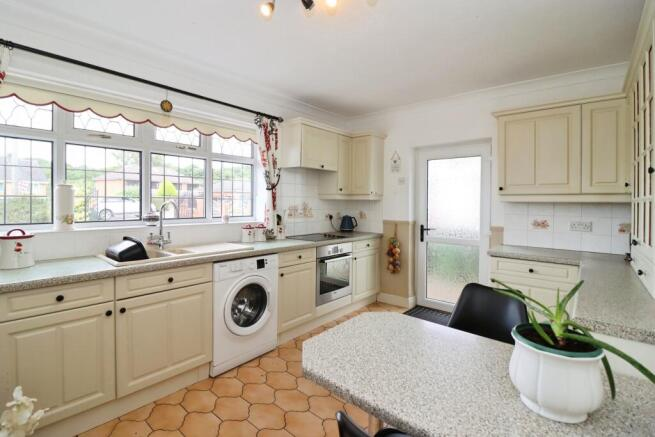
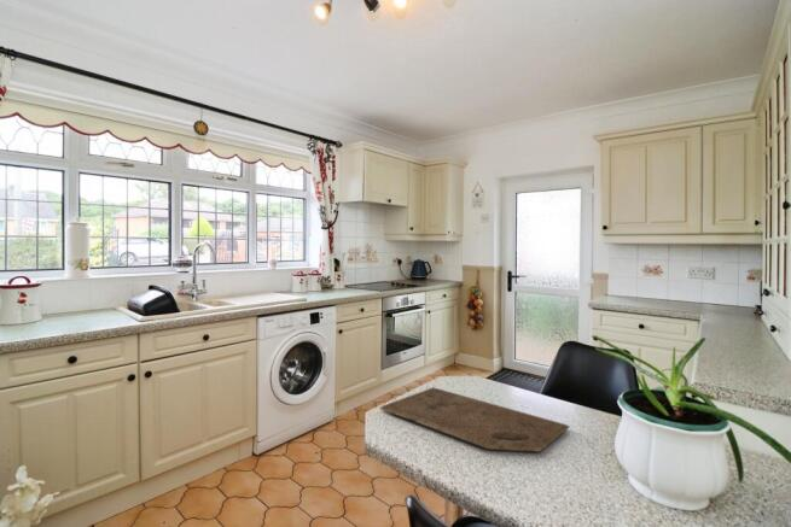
+ cutting board [378,386,570,453]
